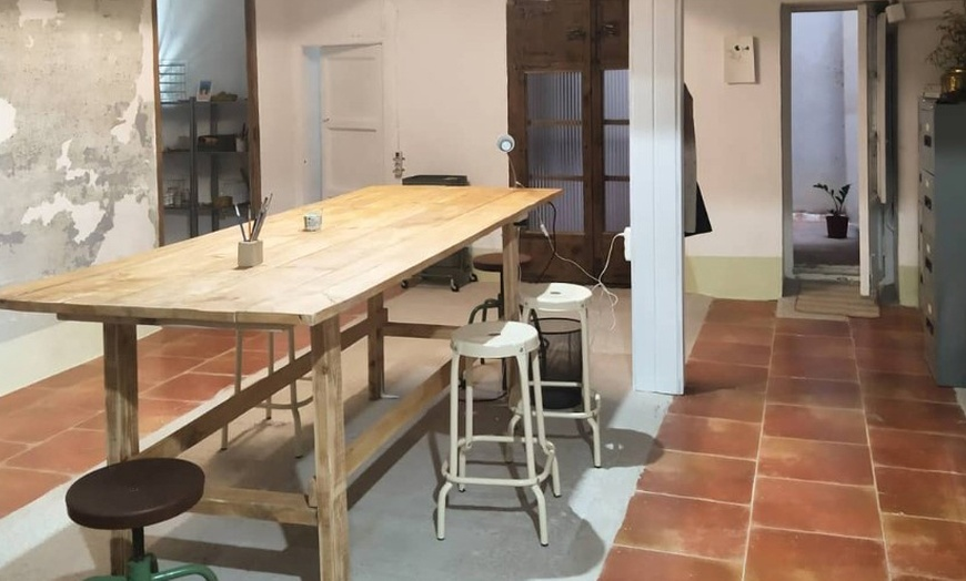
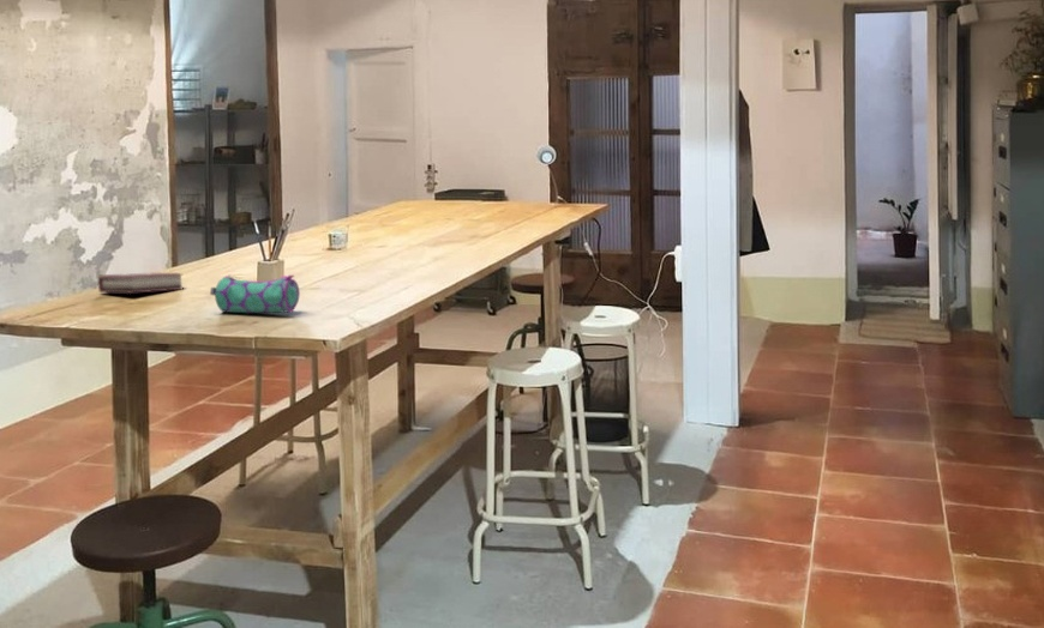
+ book [97,271,186,295]
+ pencil case [209,273,301,314]
